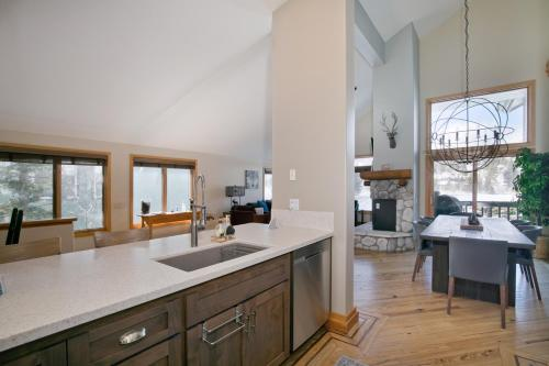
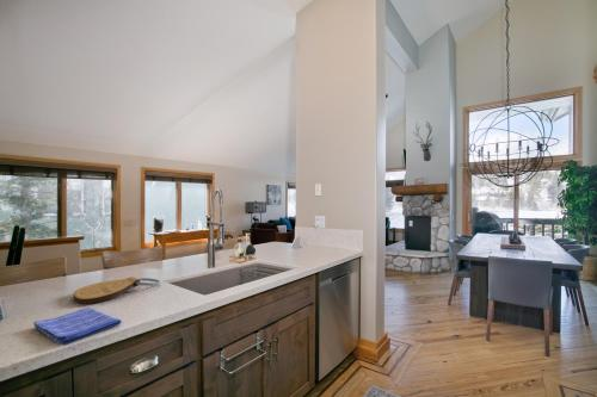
+ key chain [72,275,161,305]
+ dish towel [32,306,123,347]
